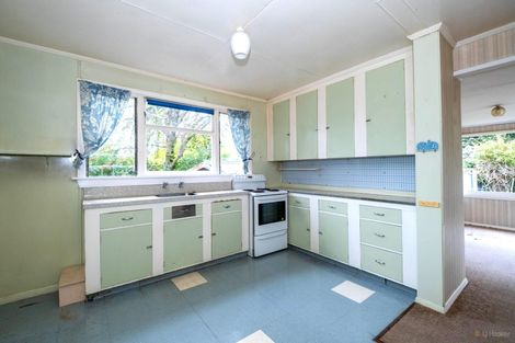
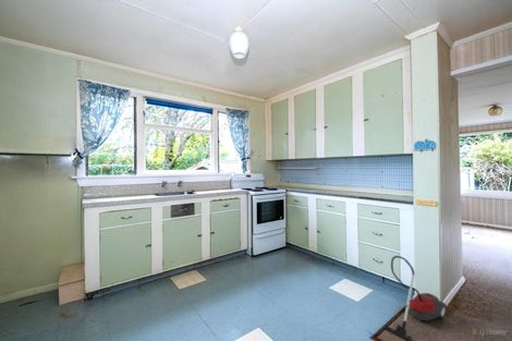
+ vacuum cleaner [383,255,449,341]
